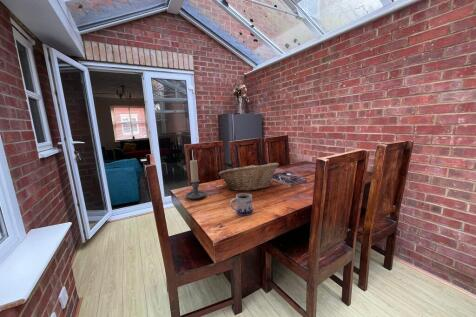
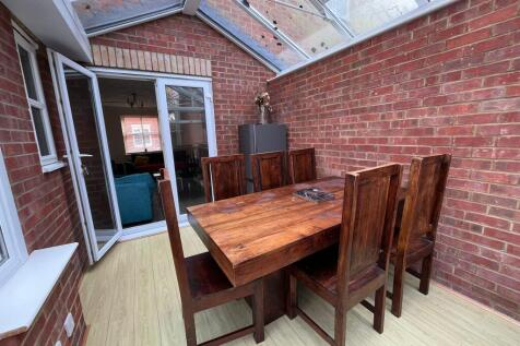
- candle holder [184,159,207,200]
- fruit basket [218,162,280,192]
- mug [229,192,253,216]
